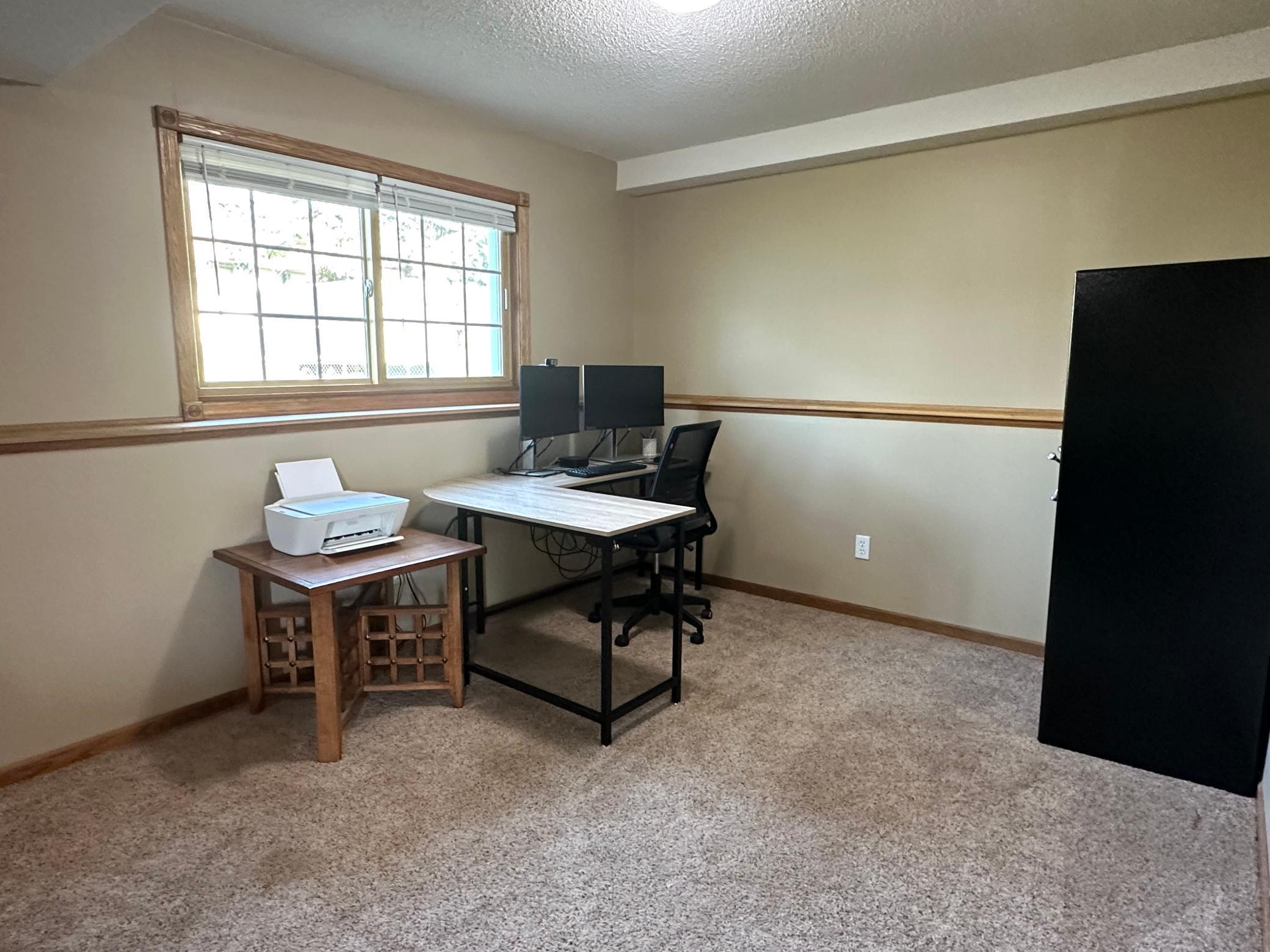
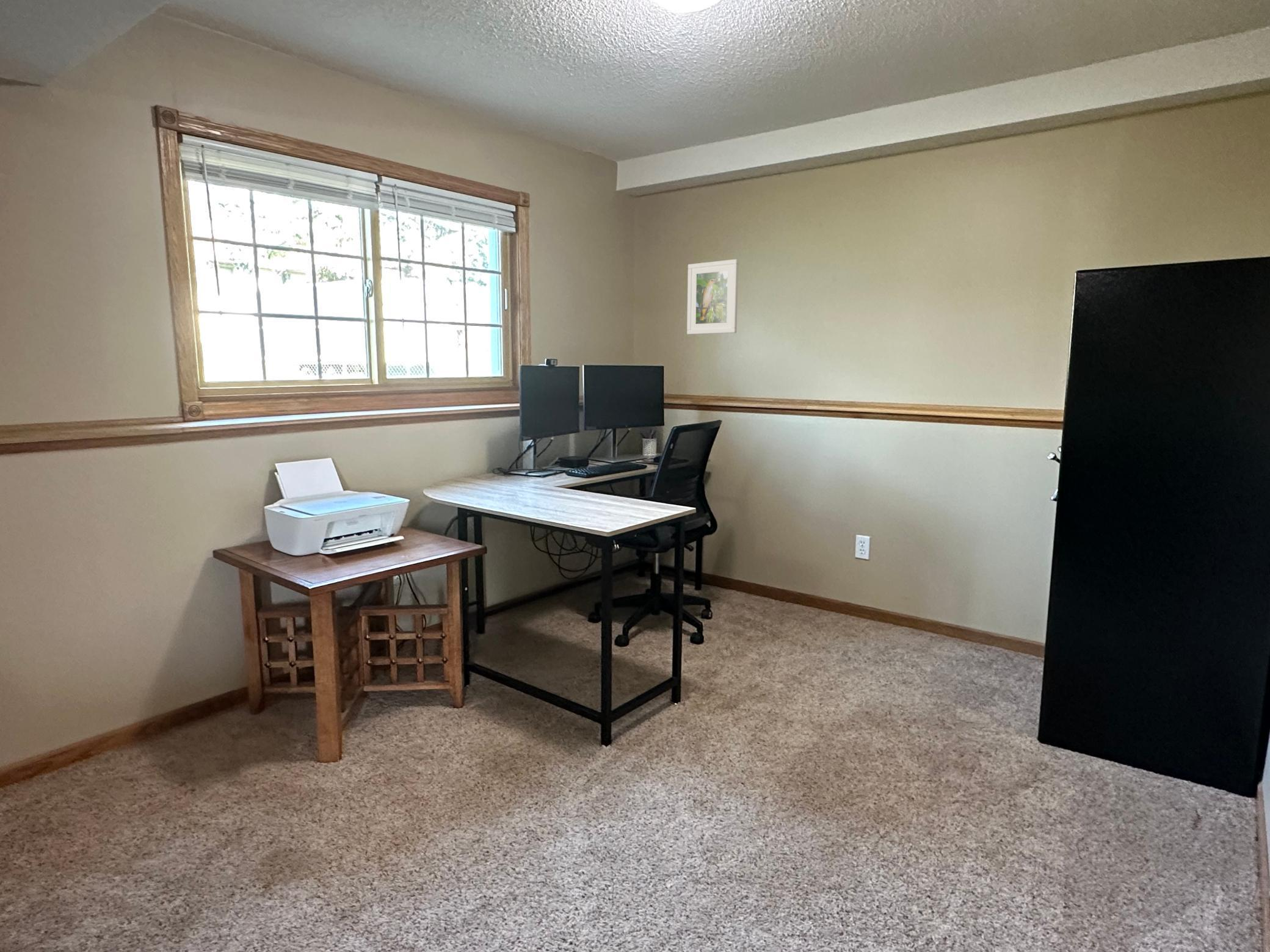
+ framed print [686,259,739,335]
